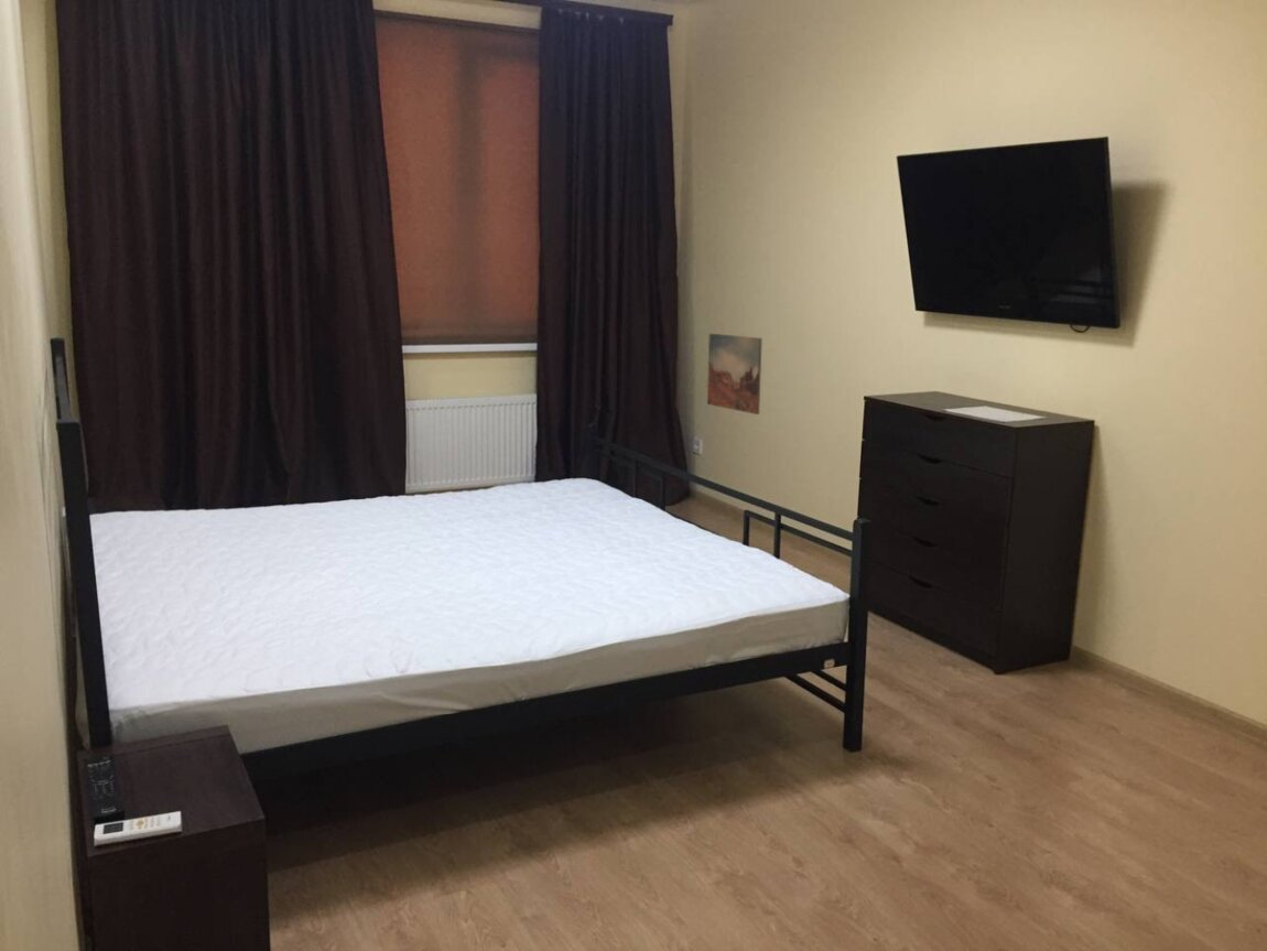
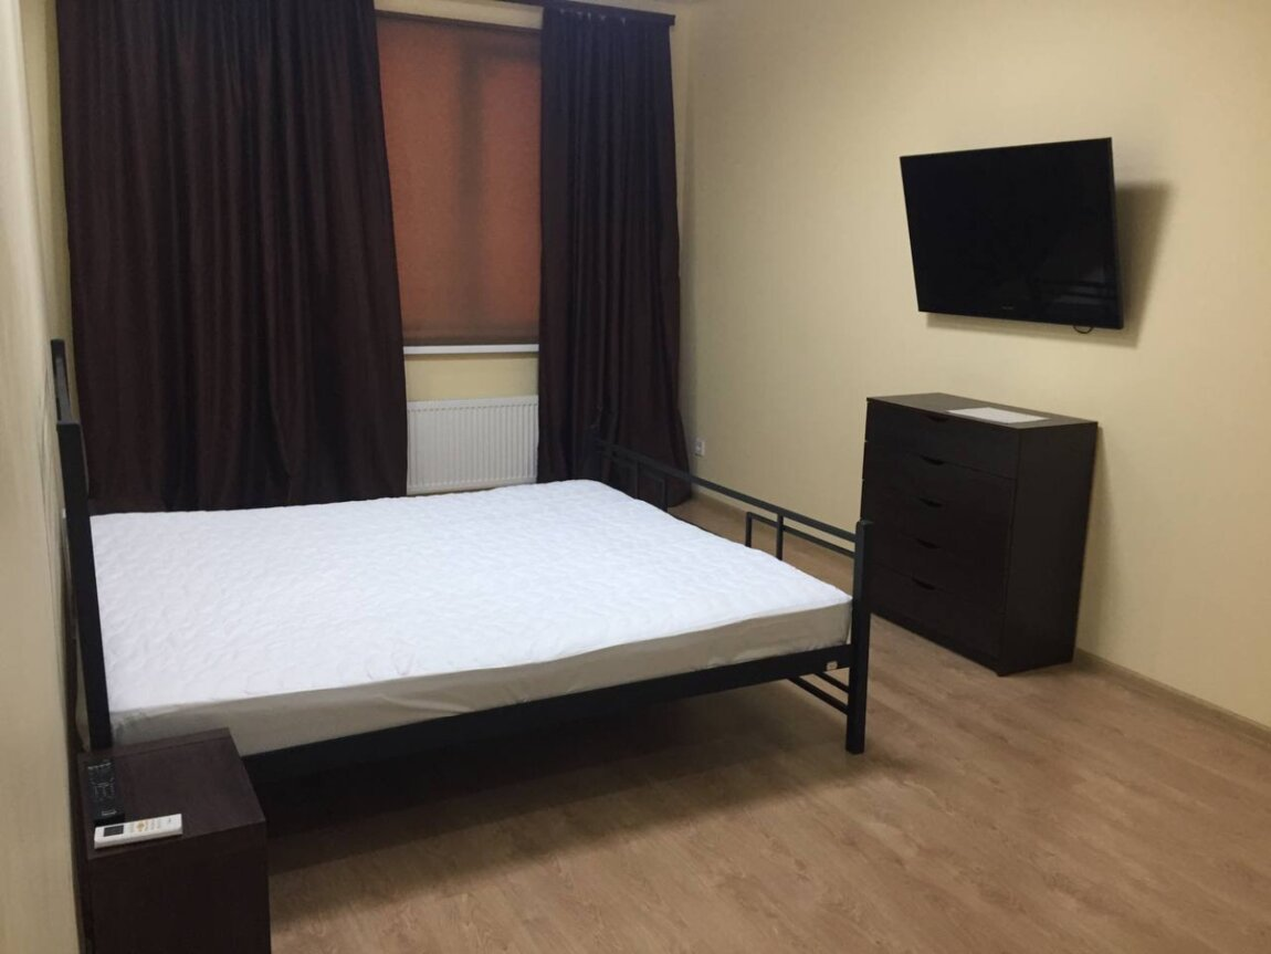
- wall art [706,333,764,415]
